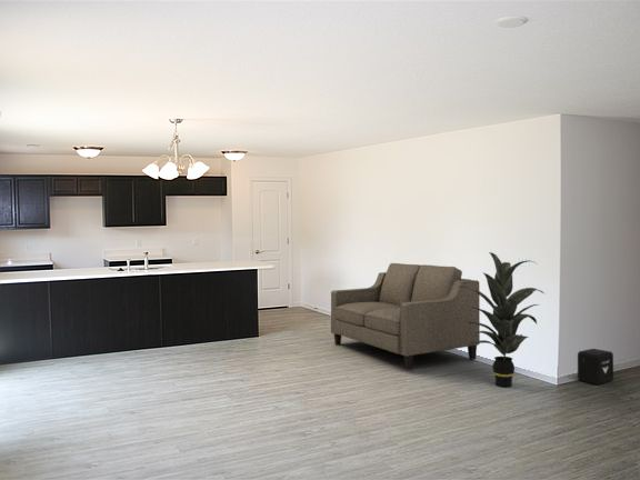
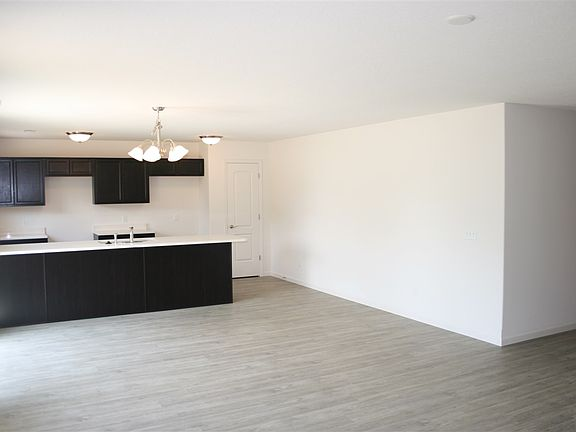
- air purifier [577,348,614,386]
- indoor plant [457,251,547,388]
- sofa [330,262,481,371]
